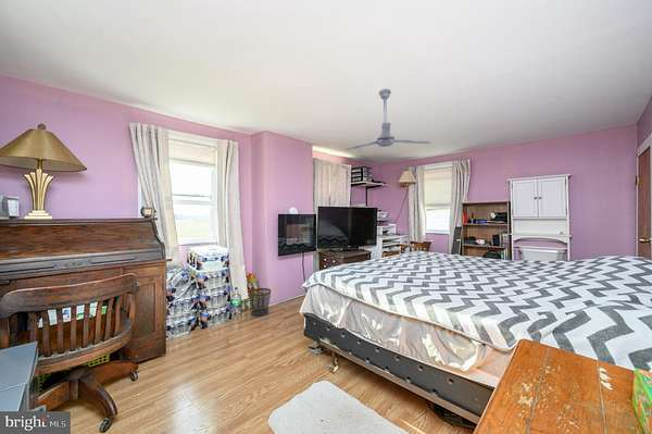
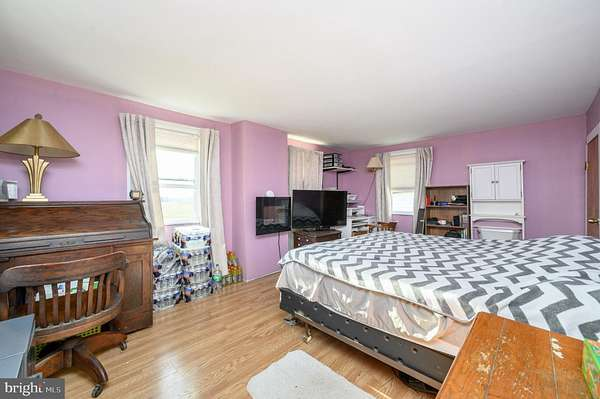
- wastebasket [248,287,272,318]
- ceiling fan [343,88,432,151]
